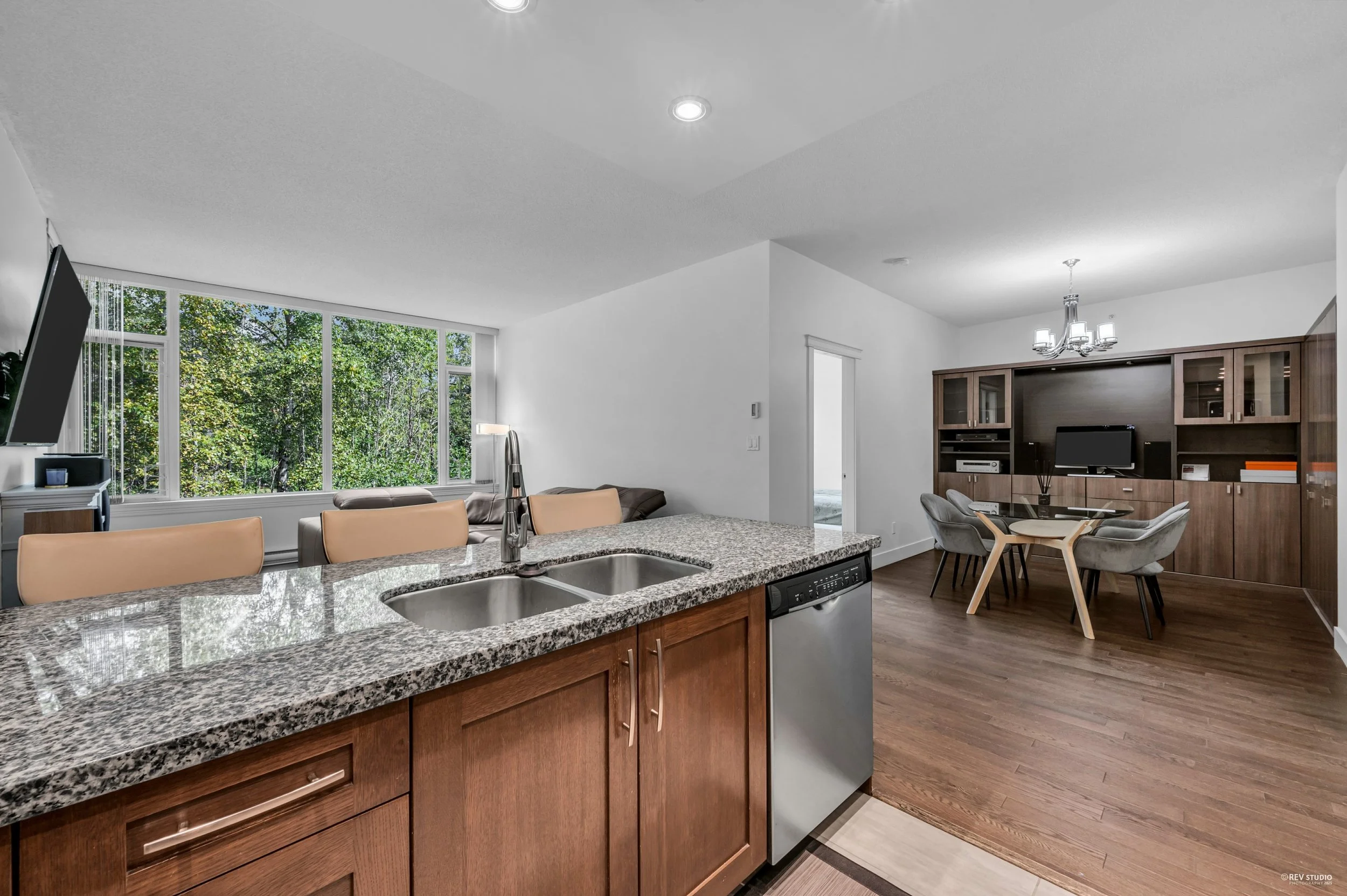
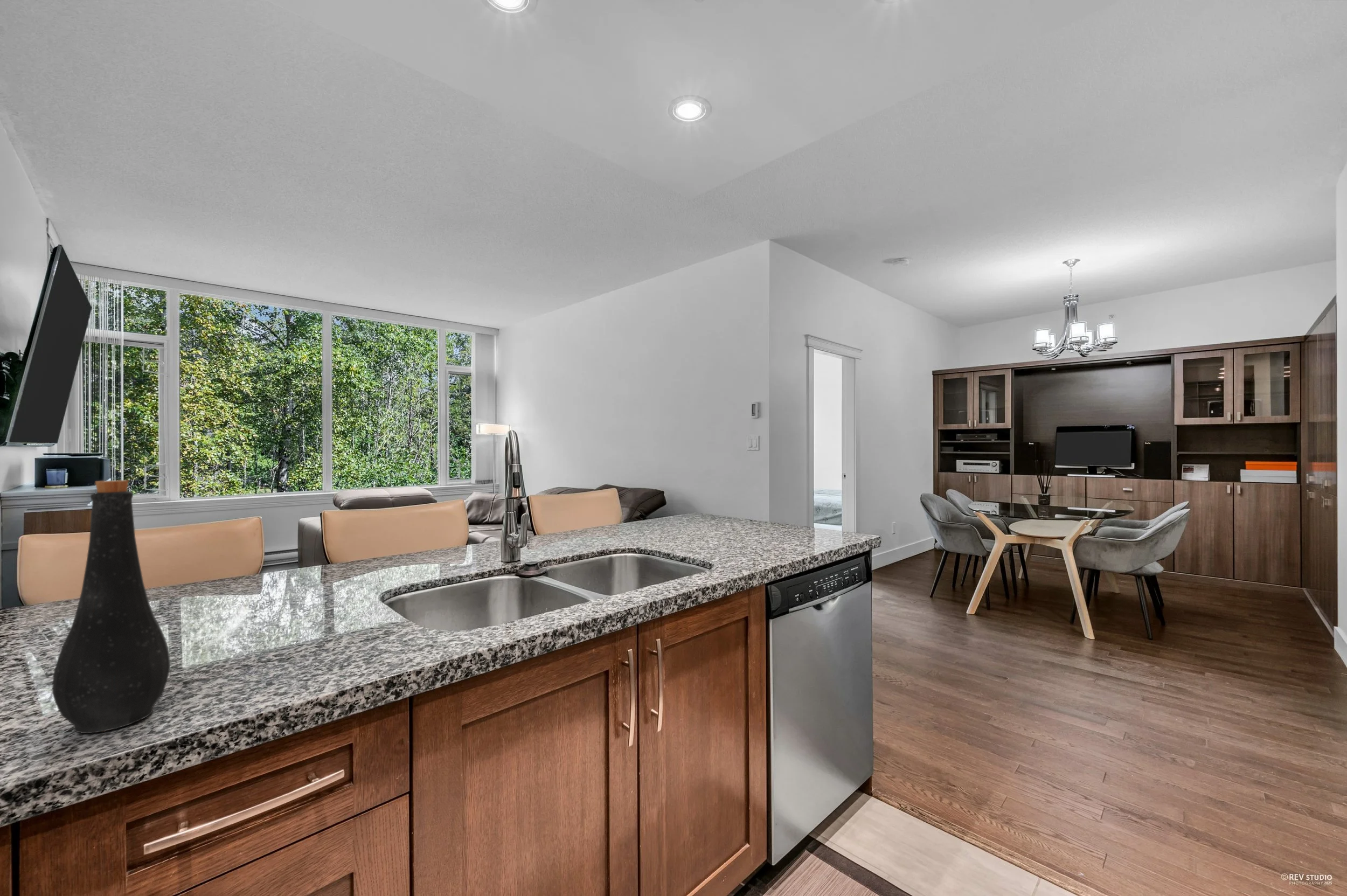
+ bottle [52,480,171,734]
